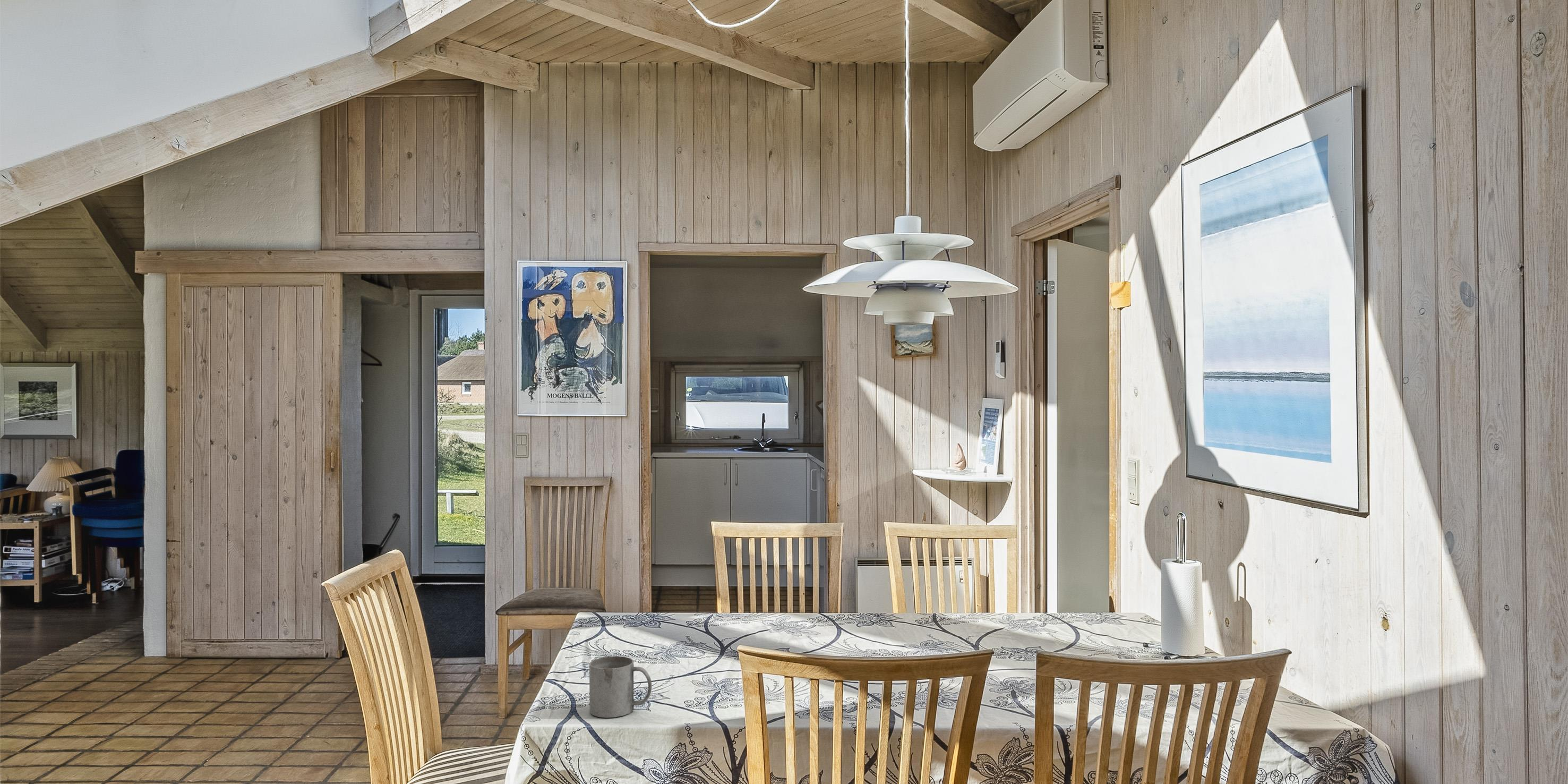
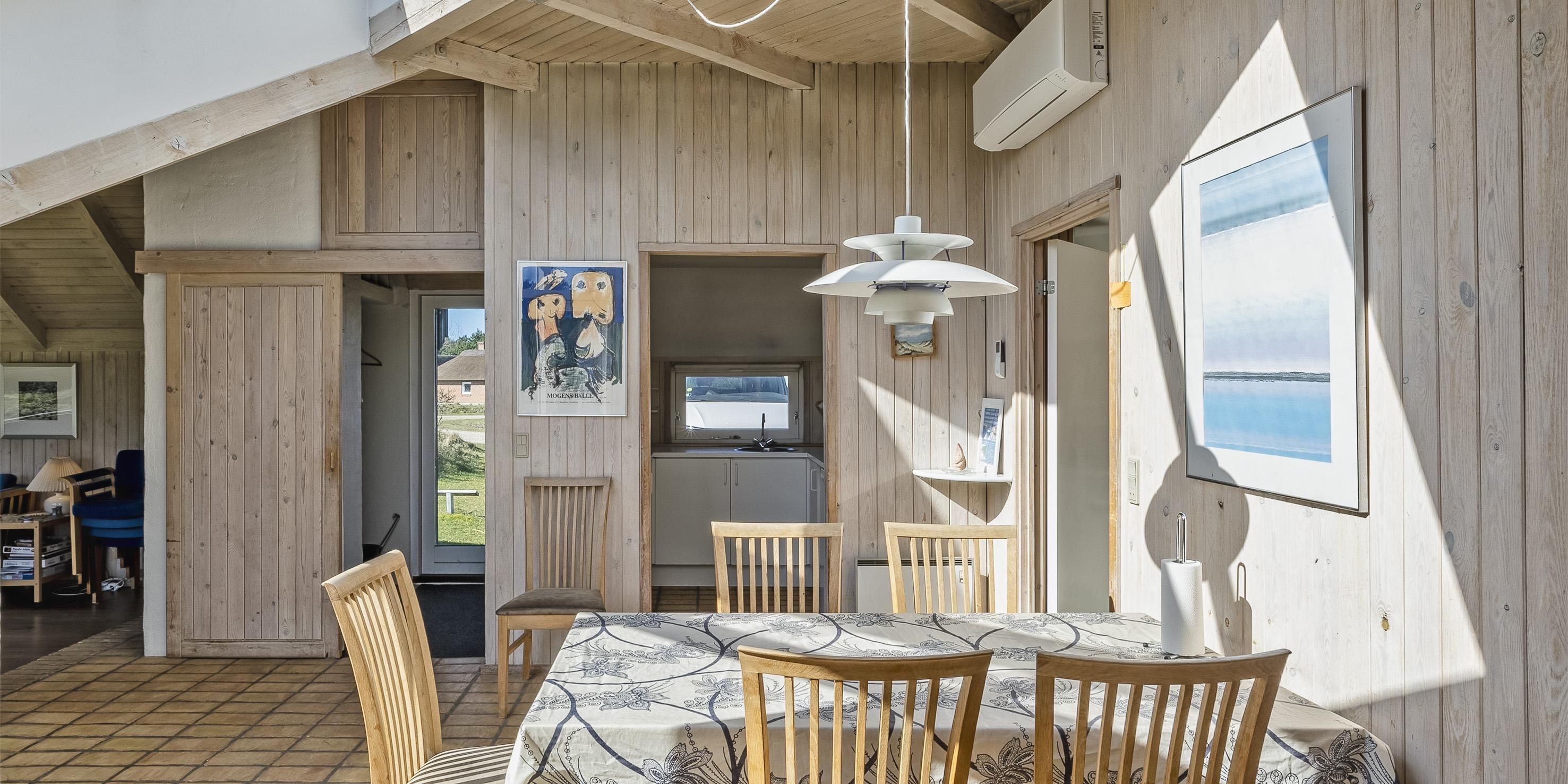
- mug [589,655,652,718]
